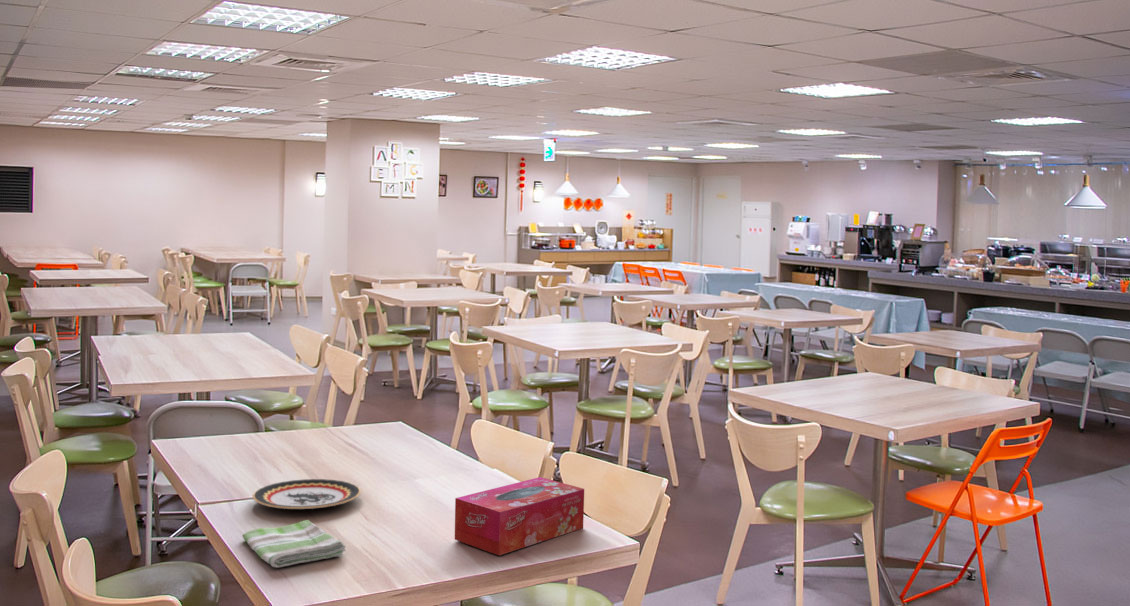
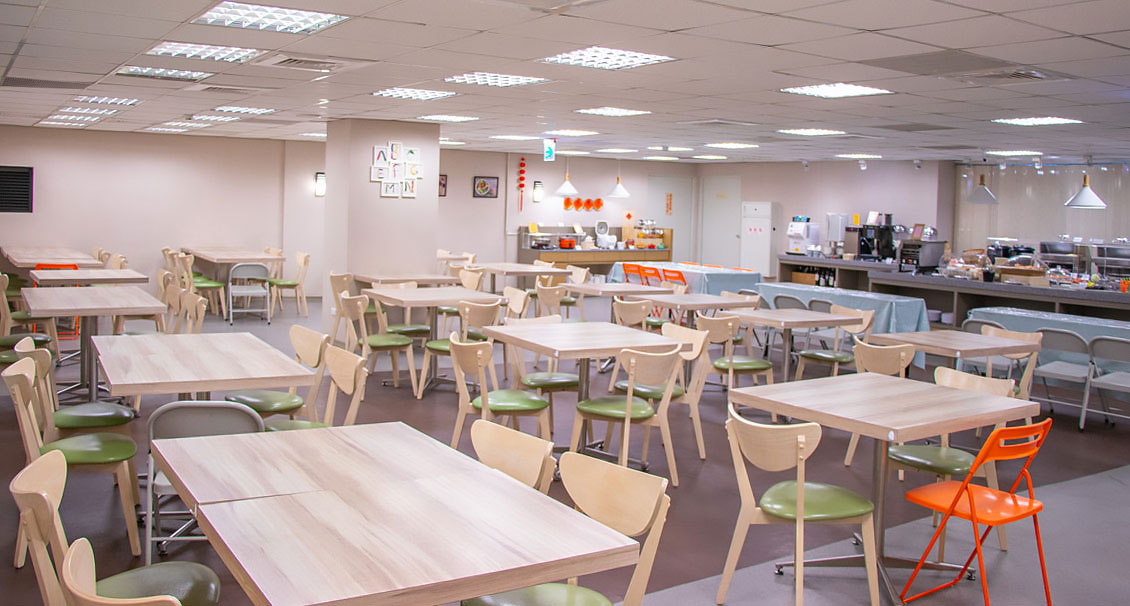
- plate [251,478,362,510]
- dish towel [242,519,347,569]
- tissue box [454,476,585,556]
